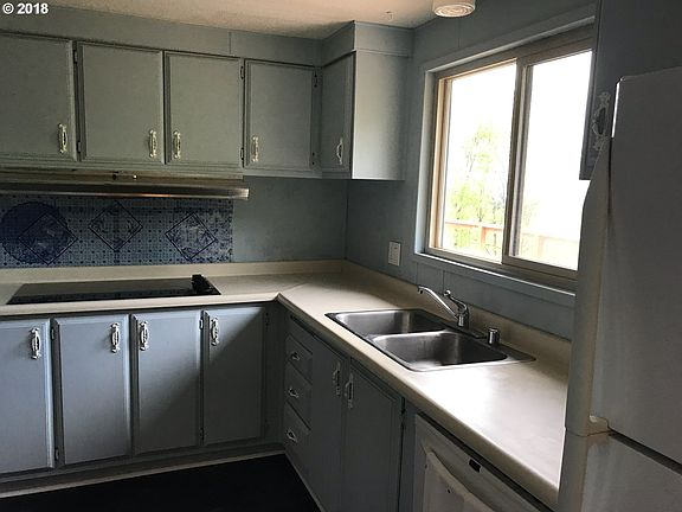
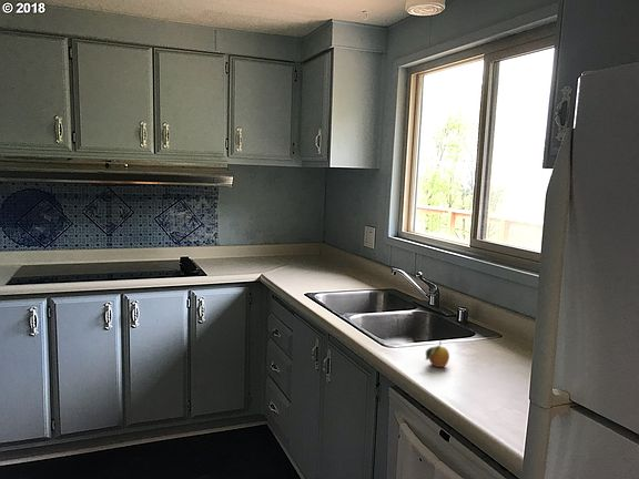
+ fruit [425,338,450,368]
